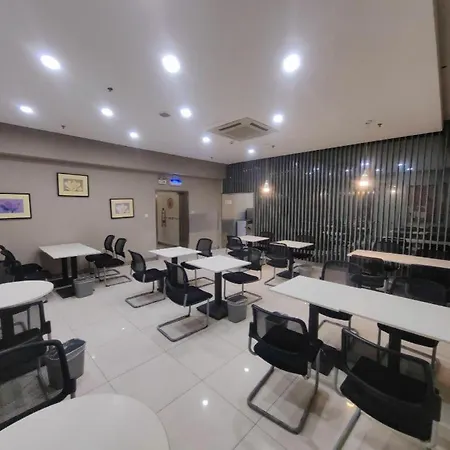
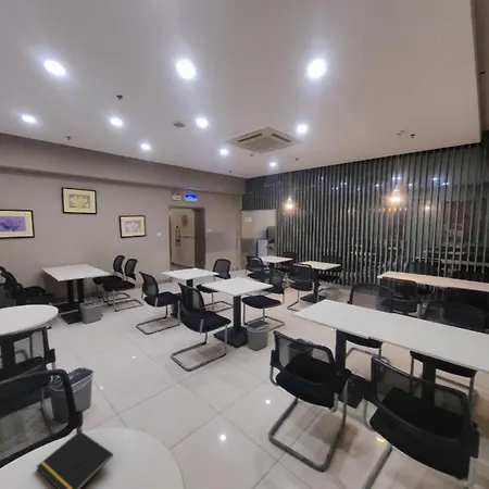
+ notepad [36,429,114,489]
